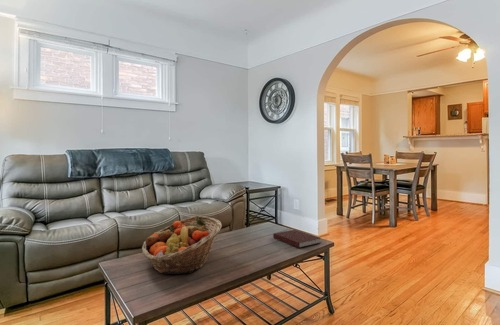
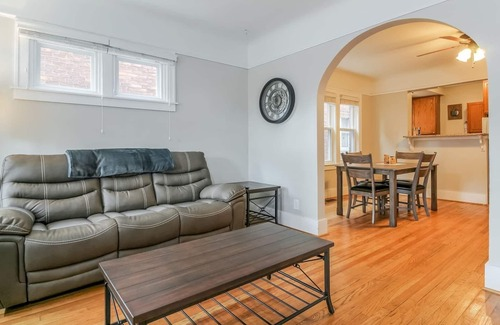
- notebook [272,229,322,249]
- fruit basket [141,215,223,275]
